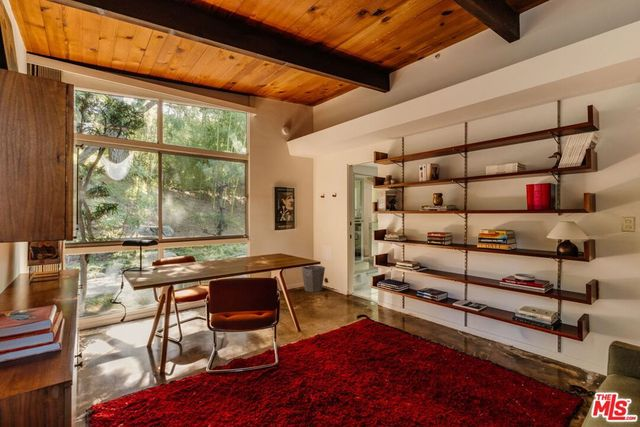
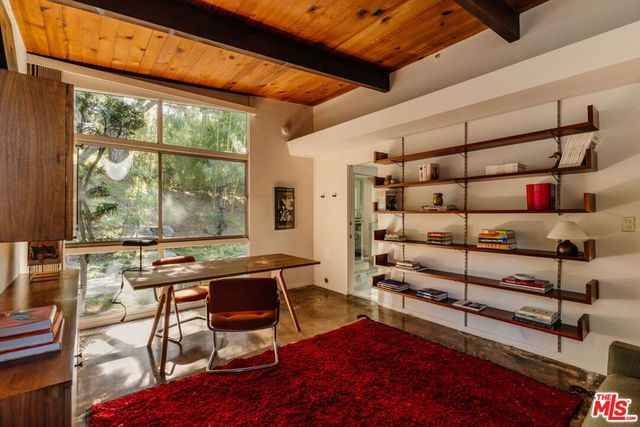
- waste bin [301,265,326,293]
